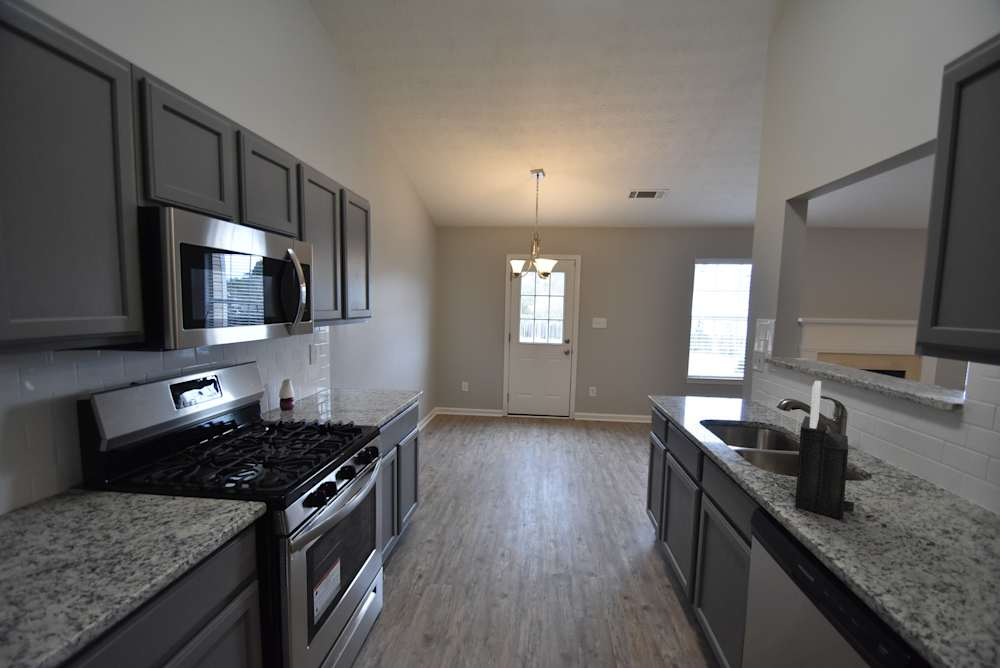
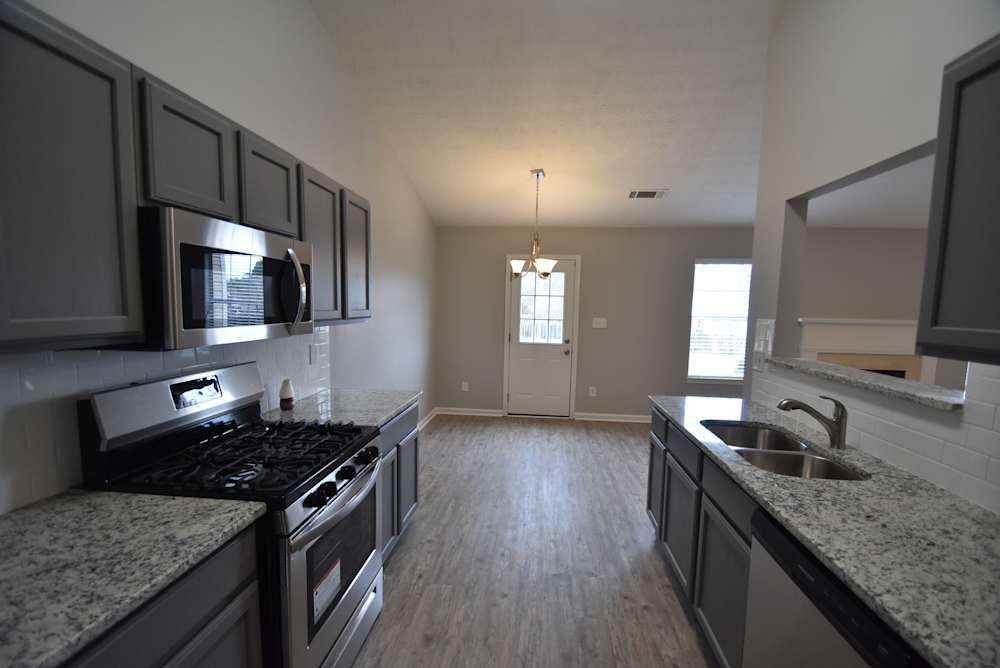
- knife block [794,380,855,521]
